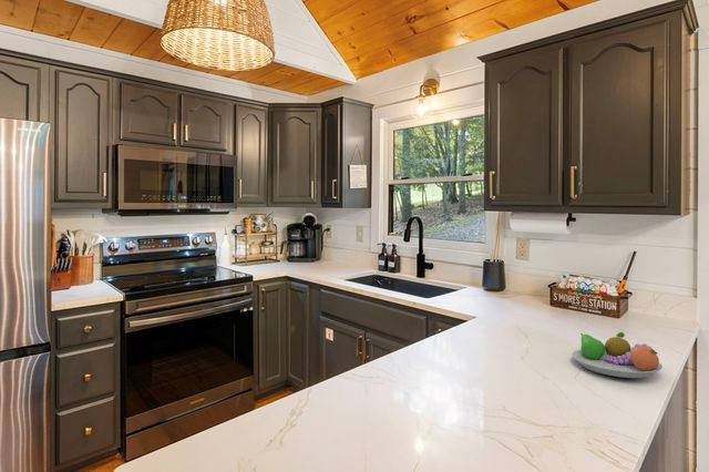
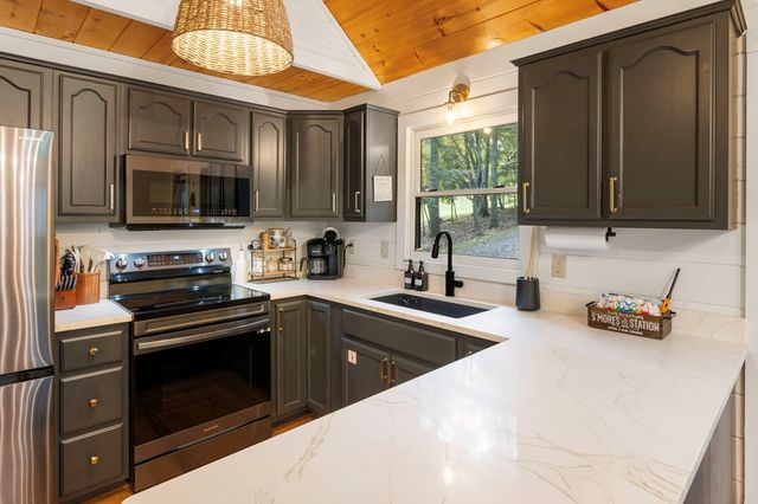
- fruit bowl [571,331,664,379]
